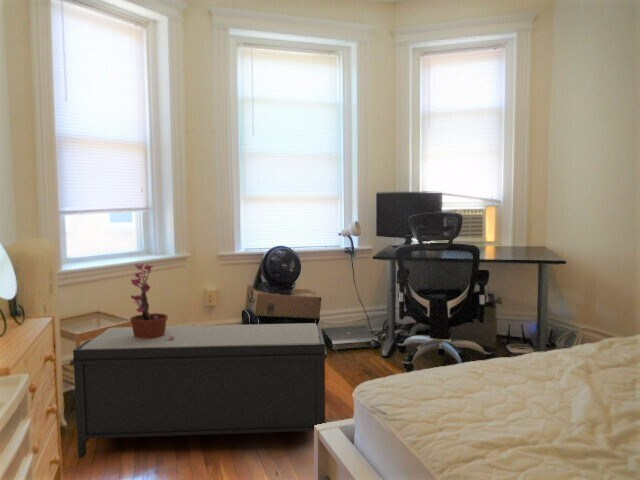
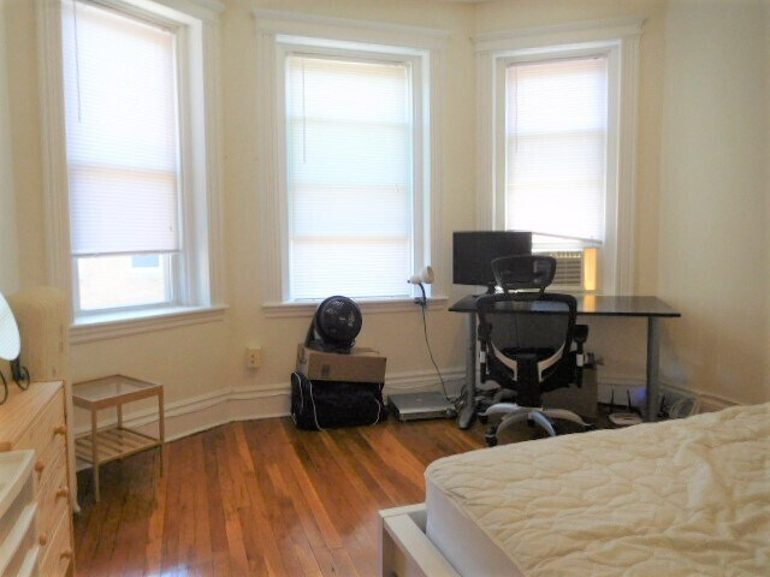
- potted plant [129,263,174,339]
- bench [69,322,328,459]
